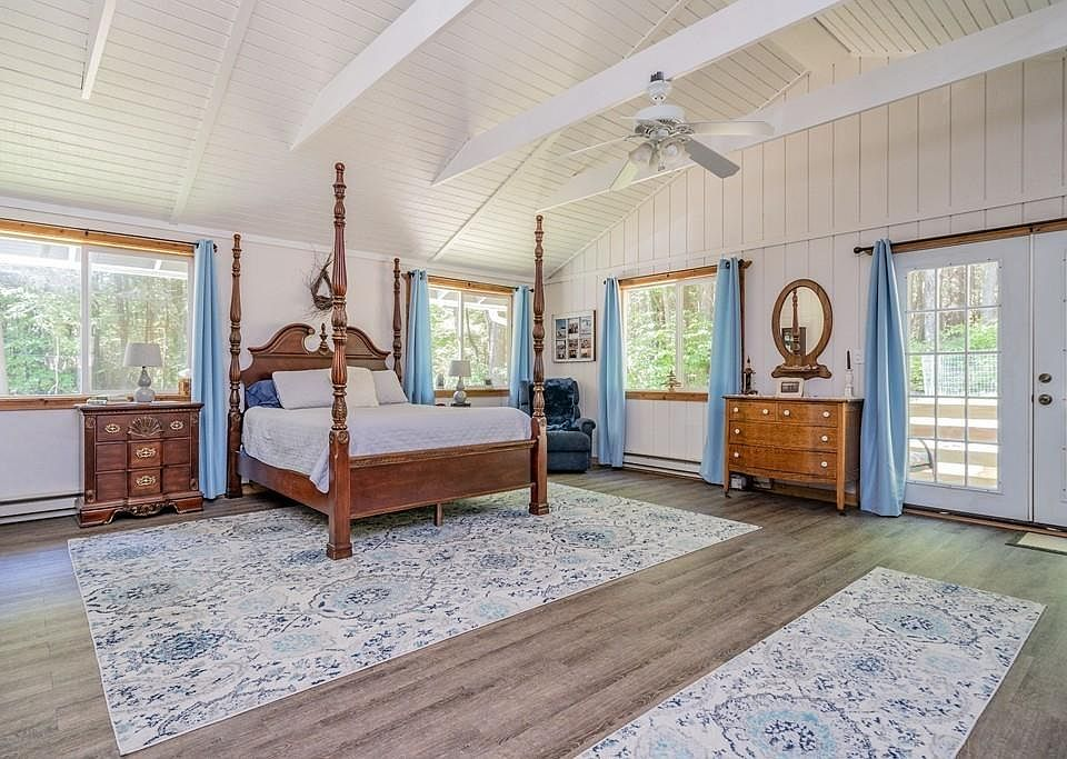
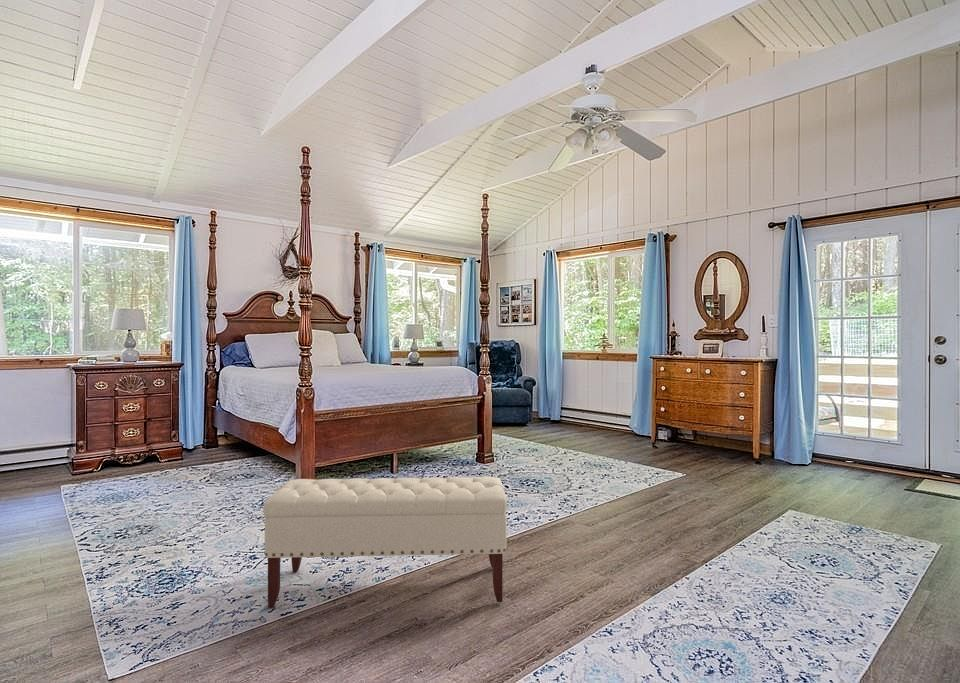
+ bench [262,476,509,608]
